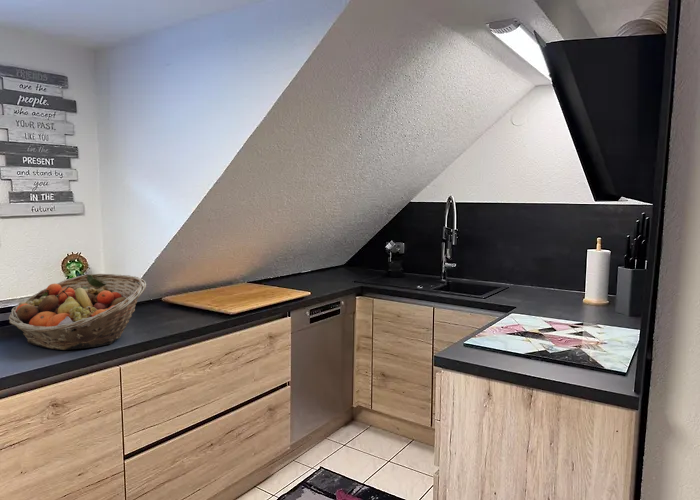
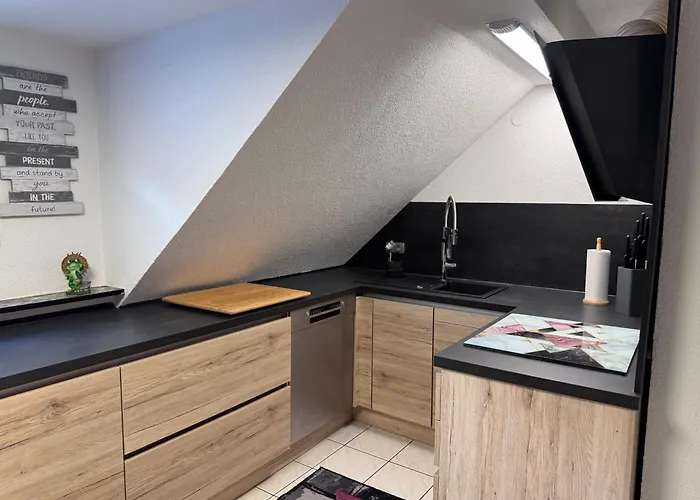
- fruit basket [7,273,147,351]
